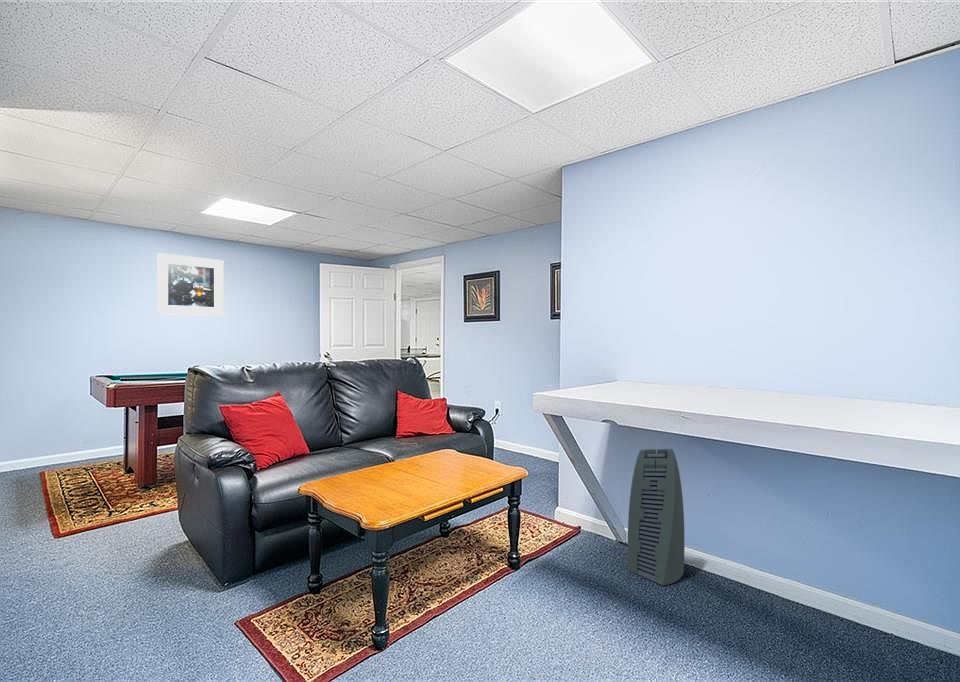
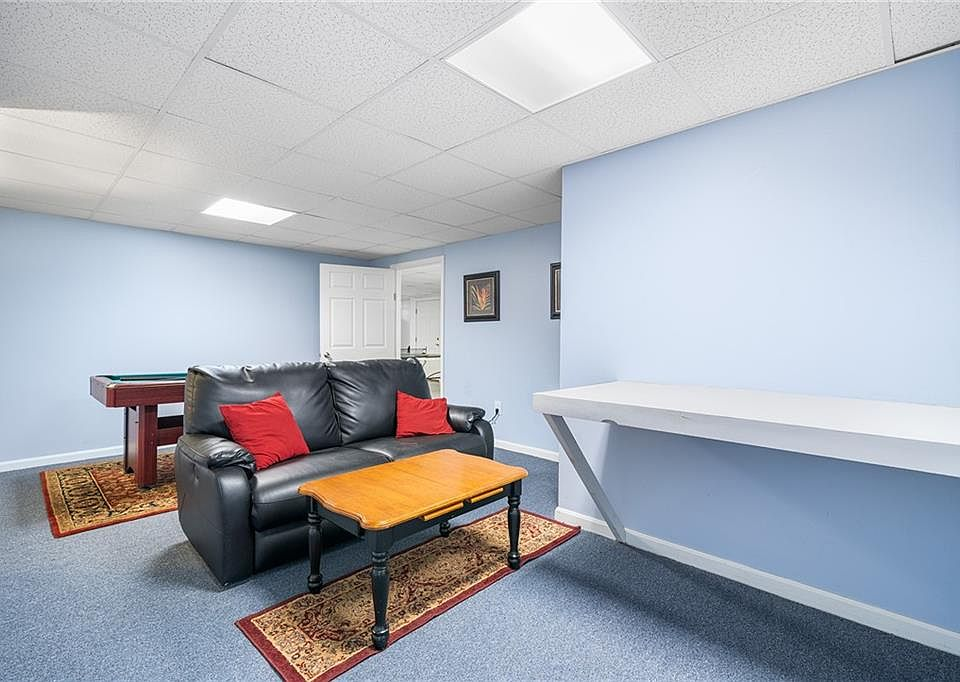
- air purifier [627,448,685,586]
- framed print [156,252,225,317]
